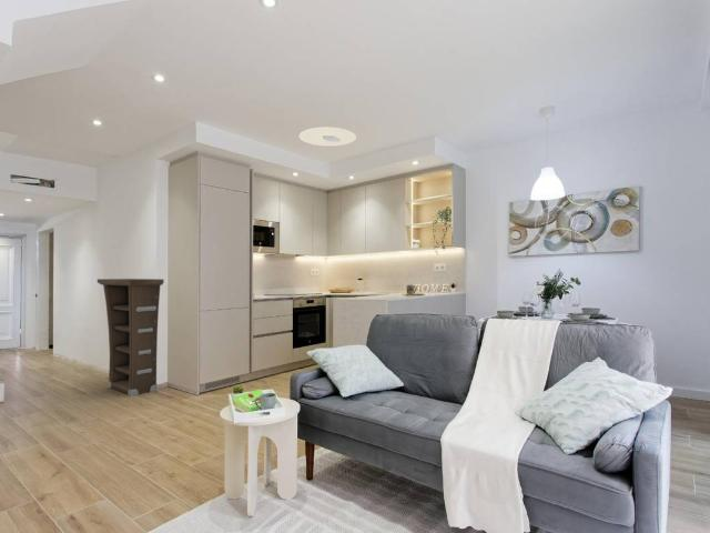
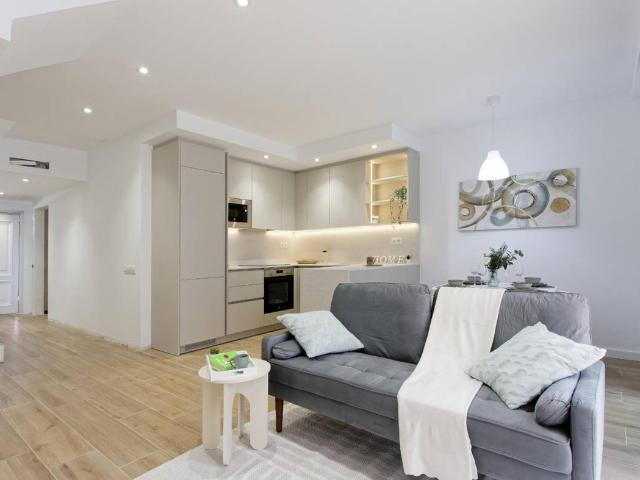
- cabinet [97,278,165,398]
- ceiling light [298,127,357,148]
